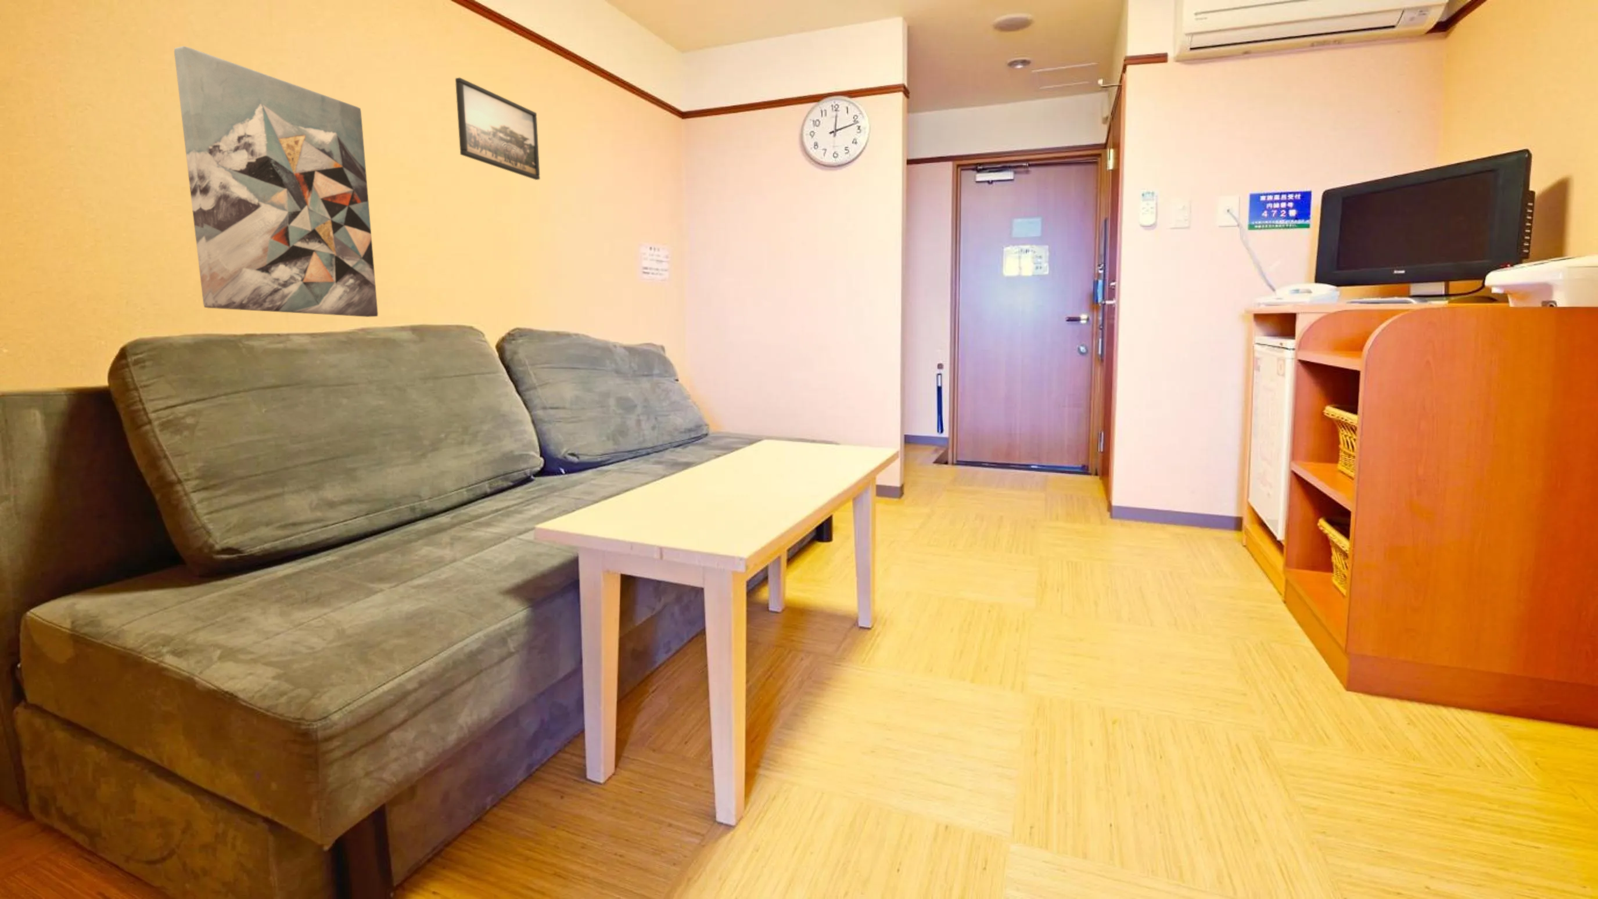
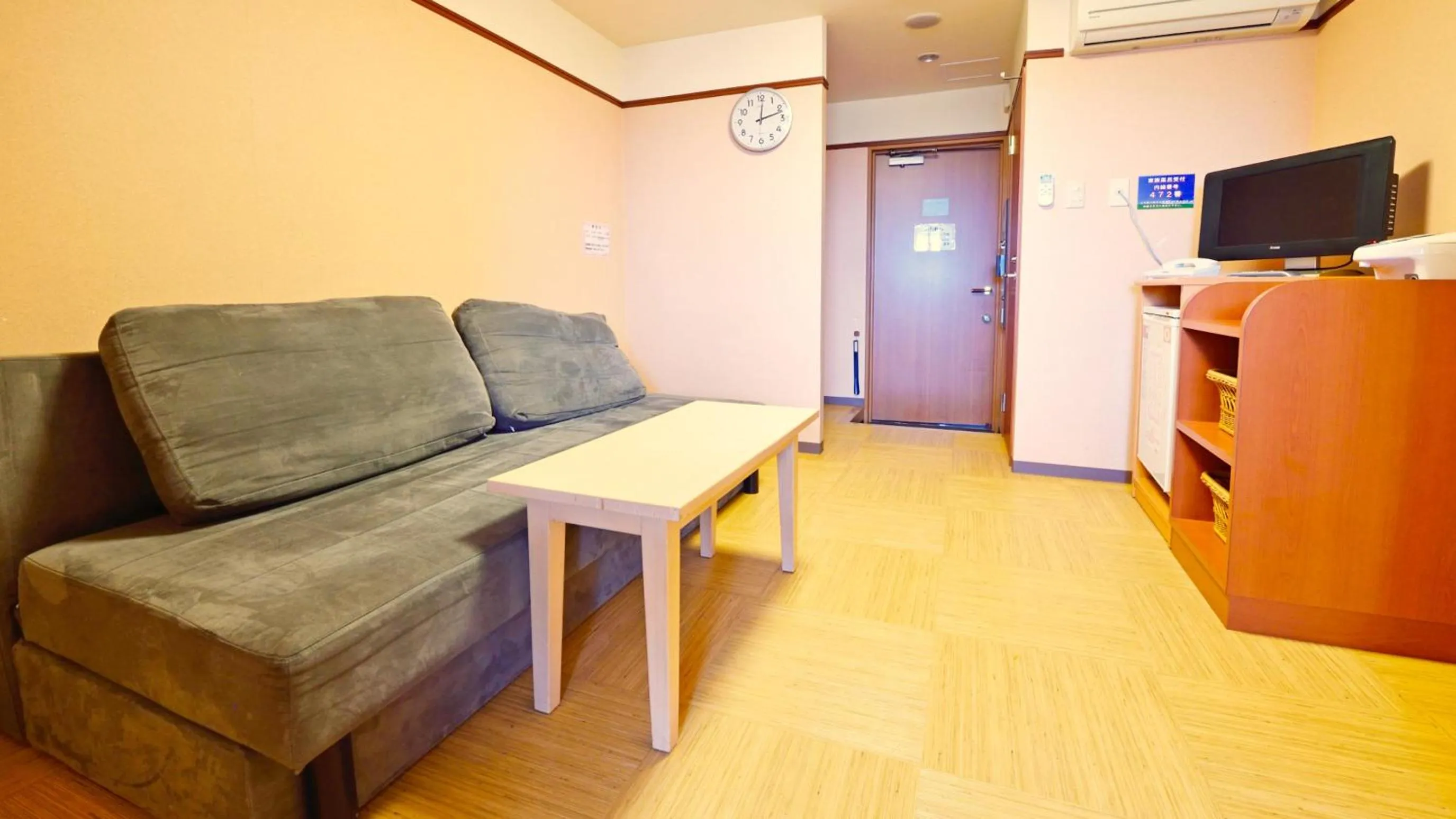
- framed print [454,77,540,181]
- wall art [173,45,379,317]
